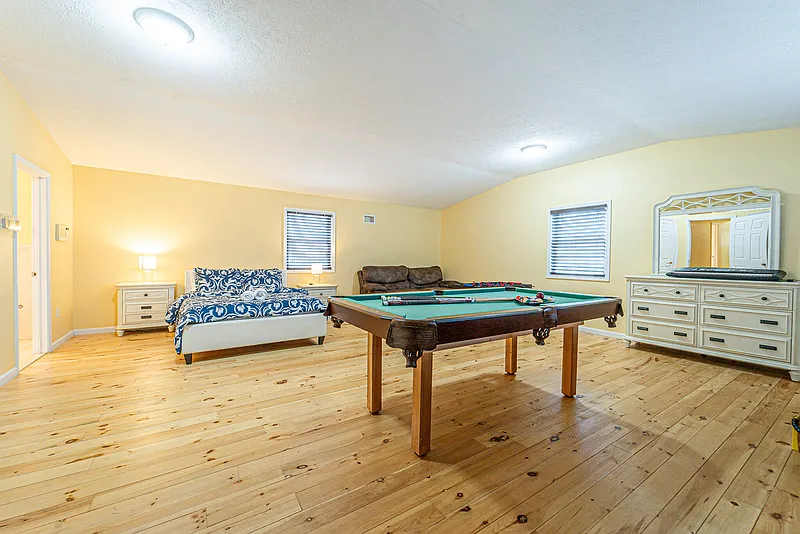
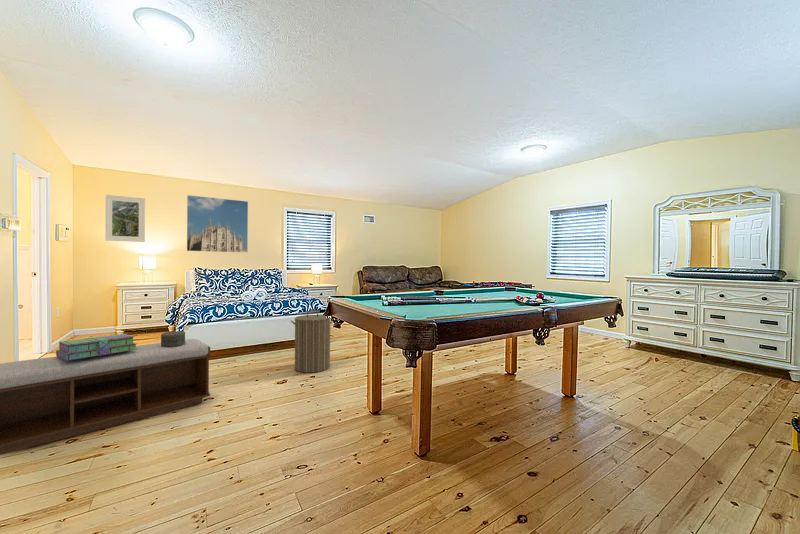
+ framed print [186,194,249,254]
+ stack of books [55,333,138,361]
+ laundry hamper [290,308,333,374]
+ decorative box [160,330,186,347]
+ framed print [105,194,146,243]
+ bench [0,338,211,456]
